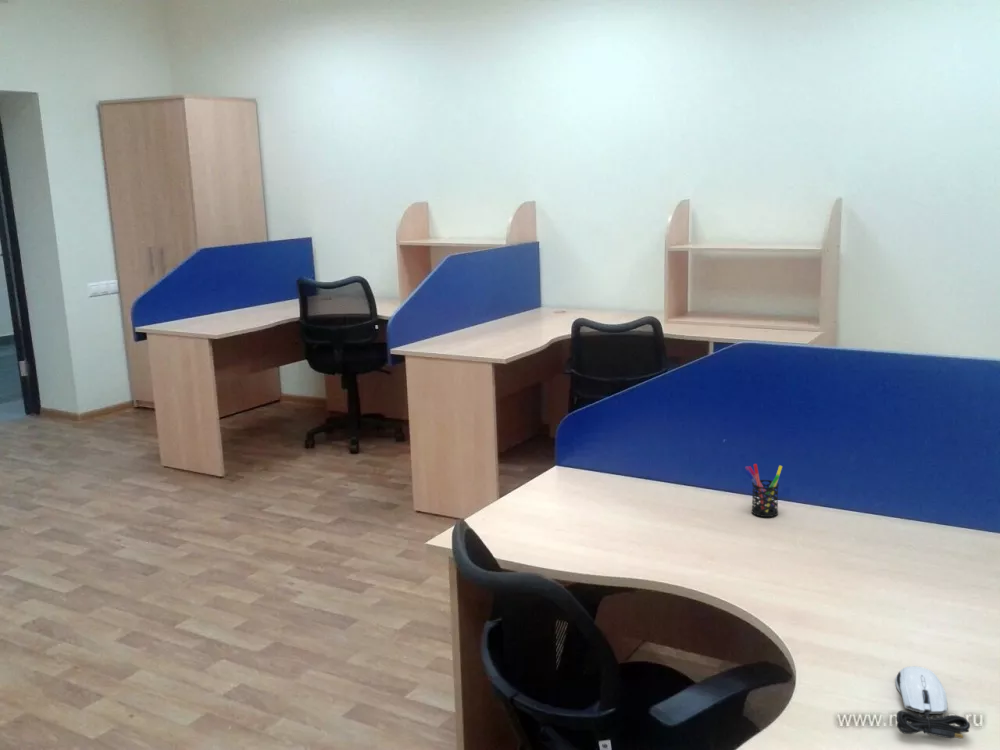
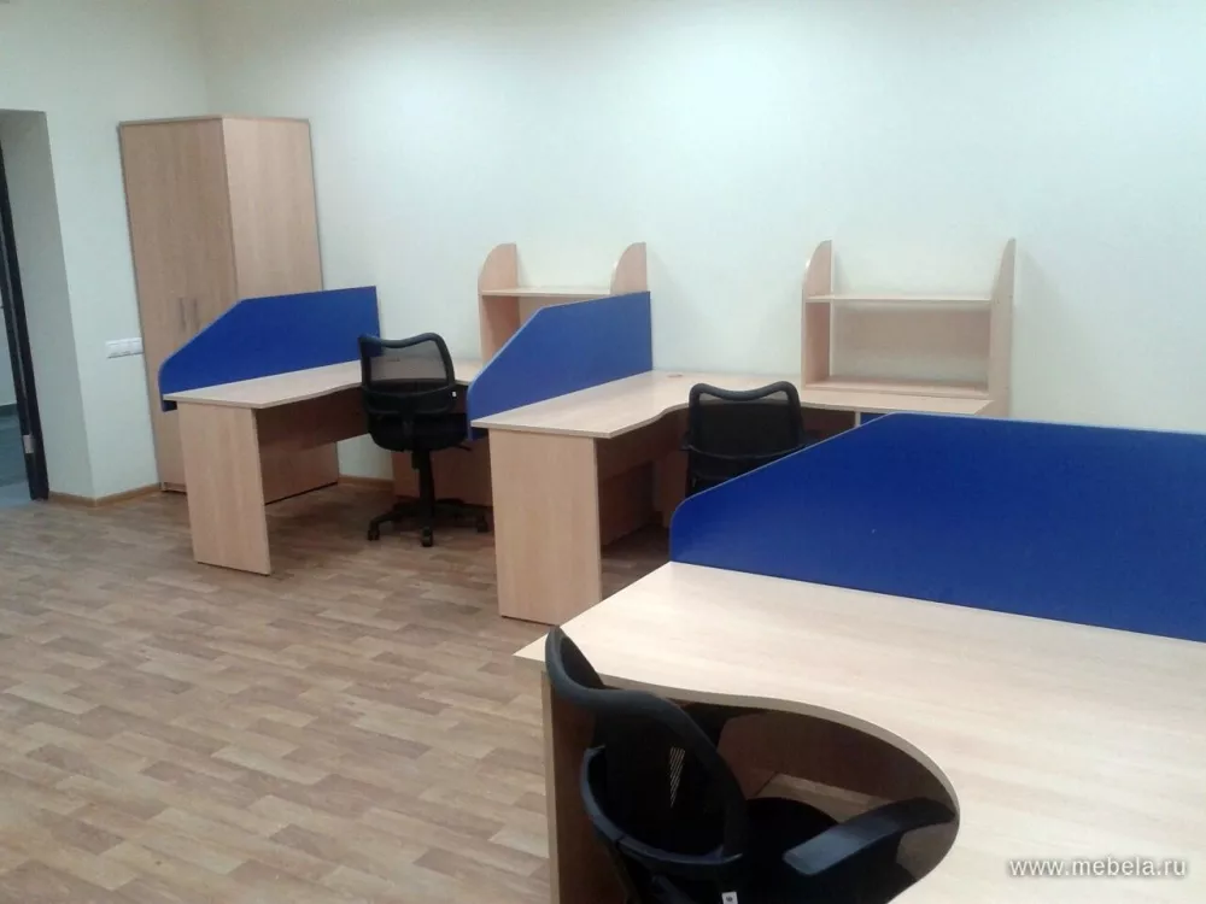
- pen holder [744,463,783,518]
- computer mouse [894,665,971,740]
